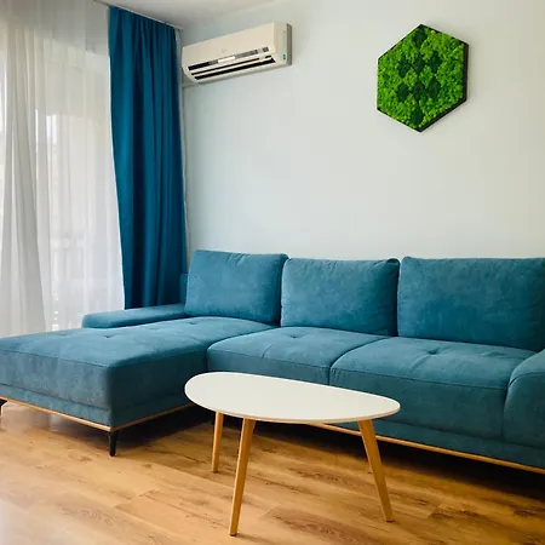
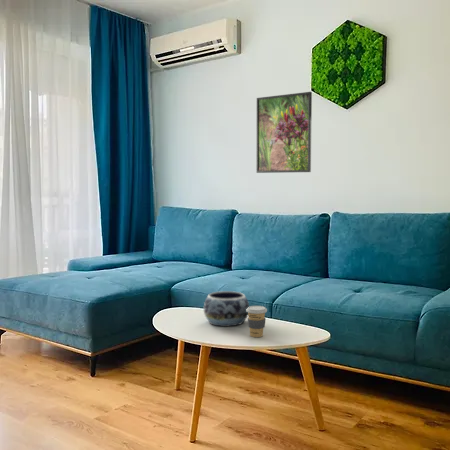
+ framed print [255,91,313,174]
+ coffee cup [246,305,268,338]
+ decorative bowl [203,290,250,327]
